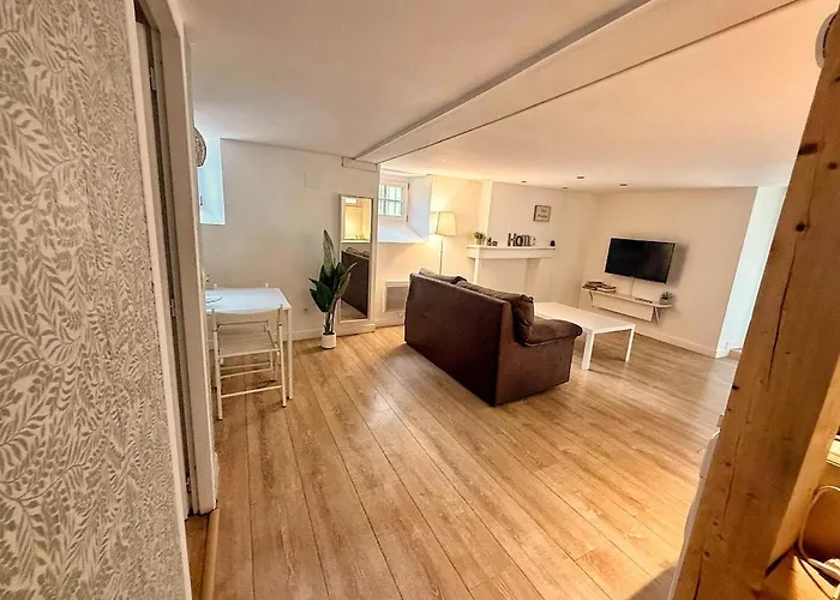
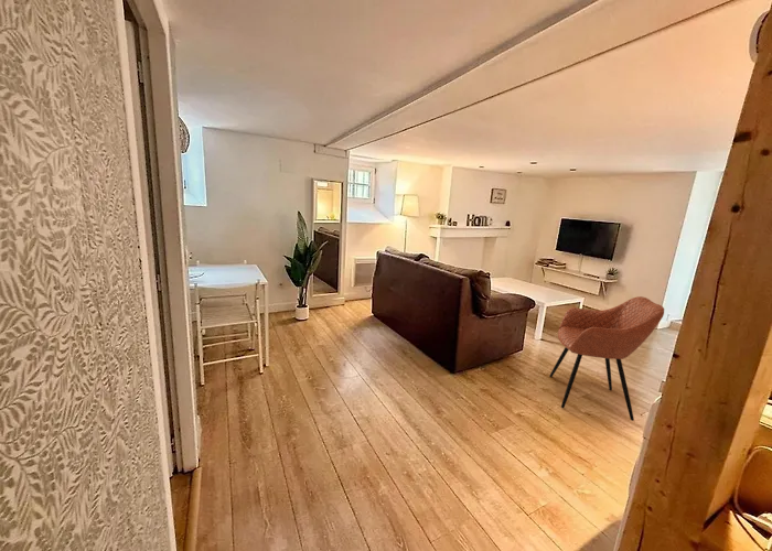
+ armchair [548,295,665,422]
